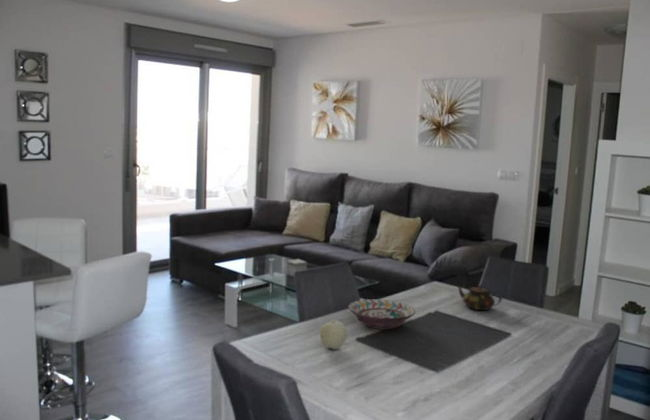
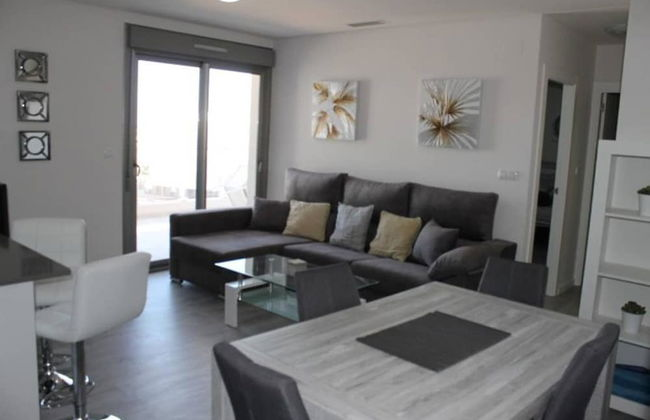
- teapot [456,283,503,311]
- fruit [319,319,348,350]
- decorative bowl [347,298,416,330]
